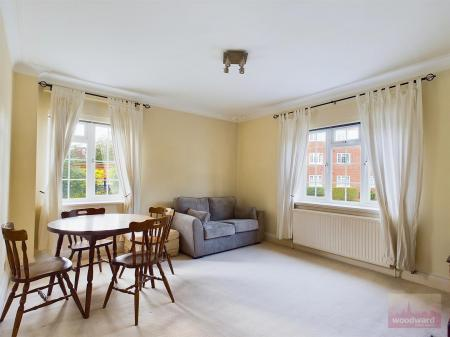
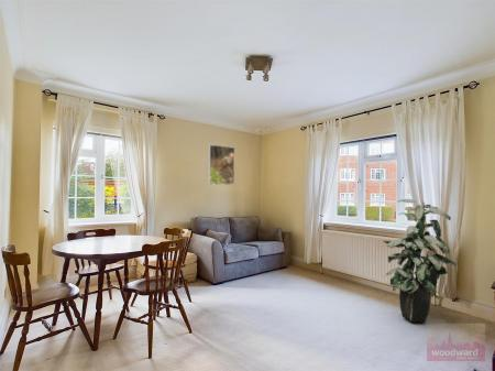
+ indoor plant [383,198,458,324]
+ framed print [208,143,235,186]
